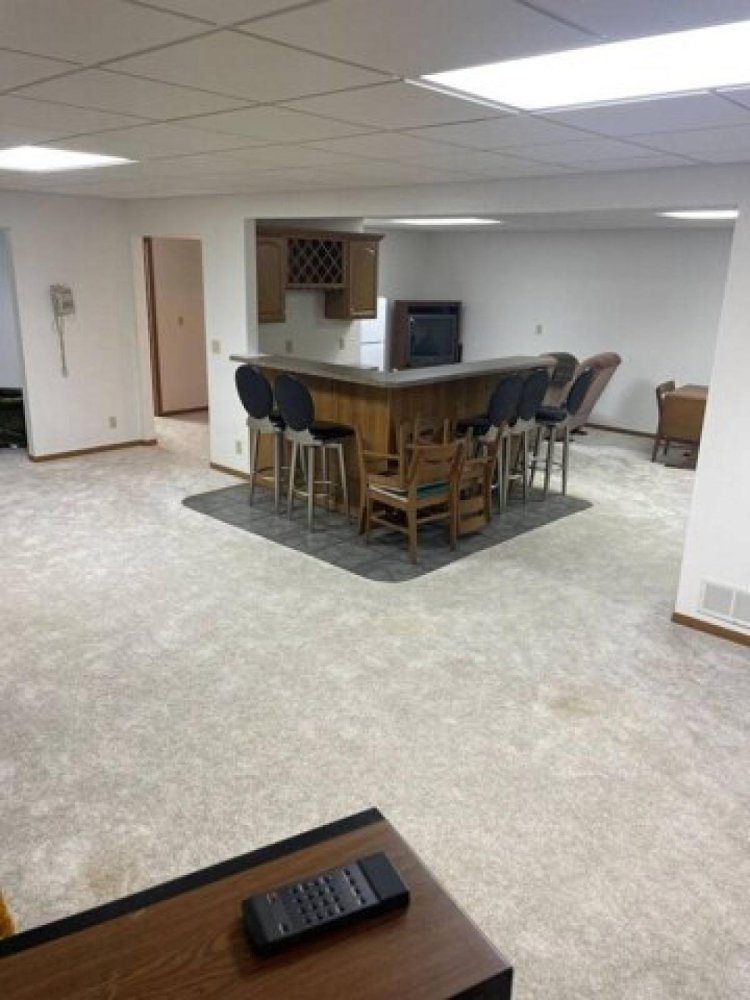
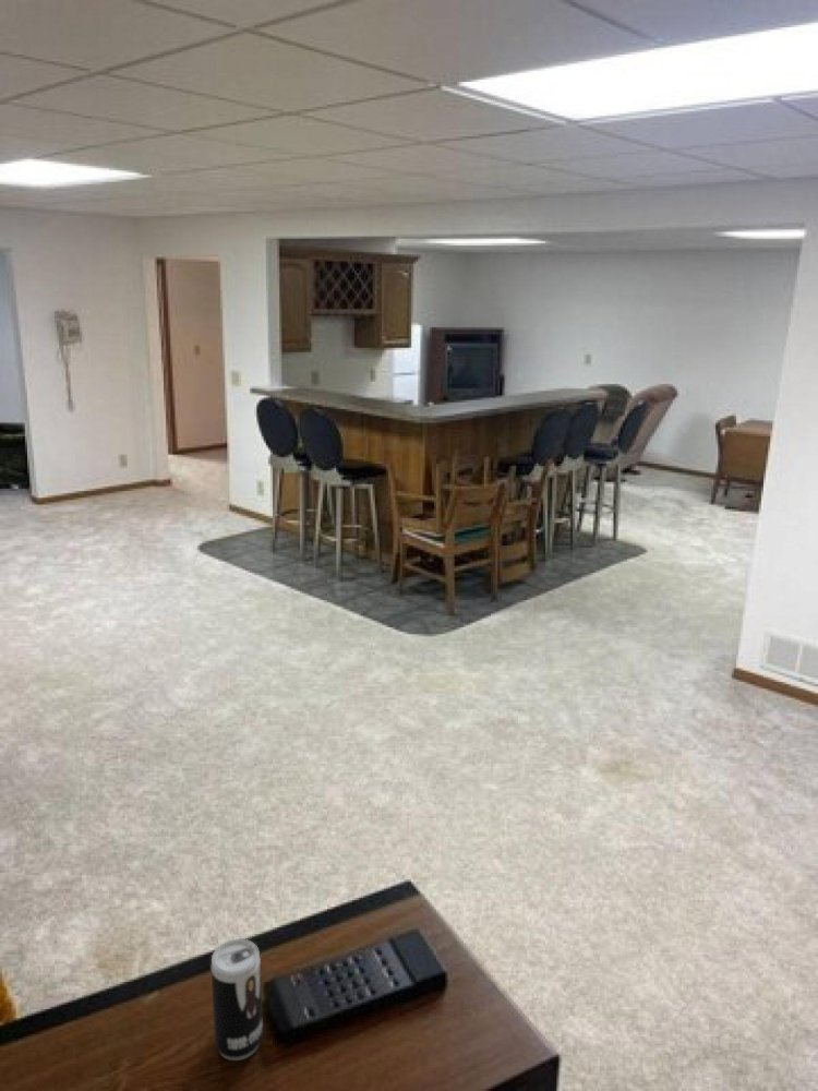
+ beverage can [210,938,264,1062]
